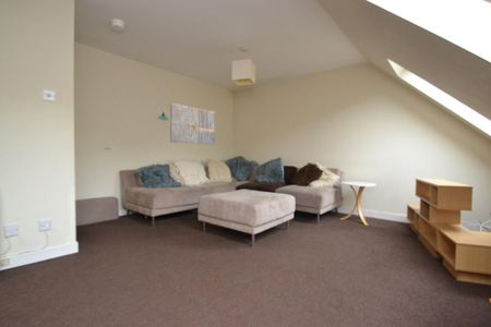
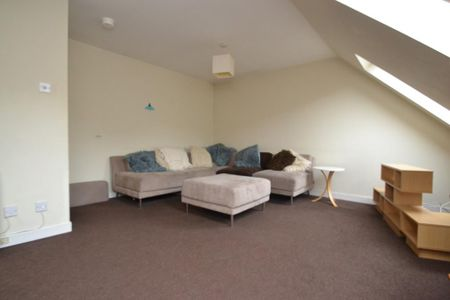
- wall art [169,102,216,146]
